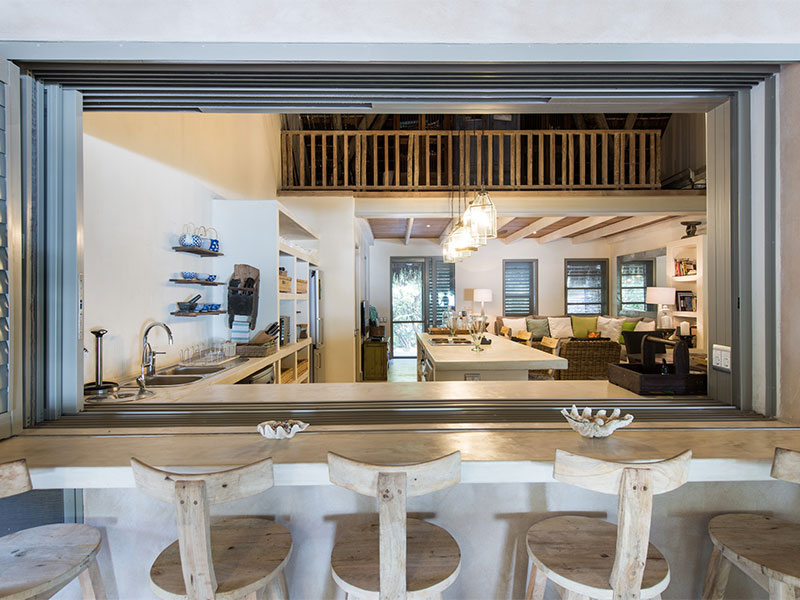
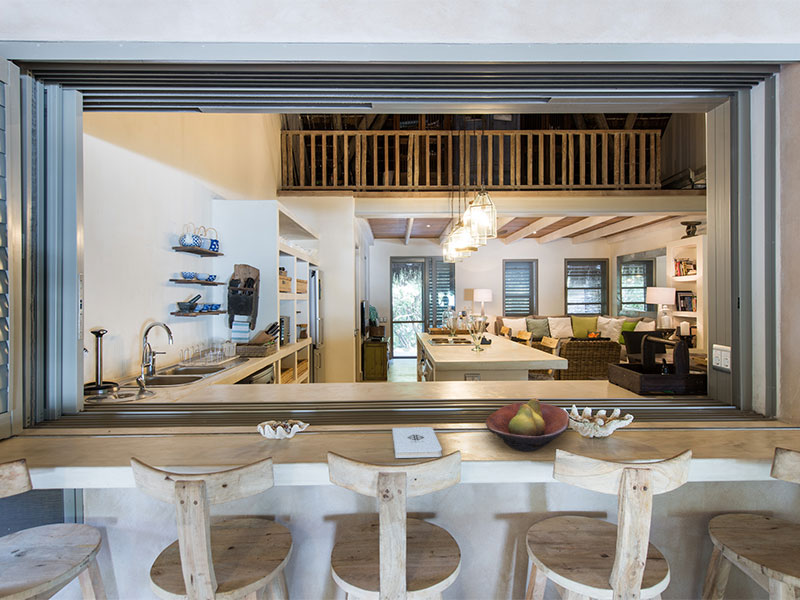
+ notepad [391,426,443,459]
+ fruit bowl [484,397,571,452]
